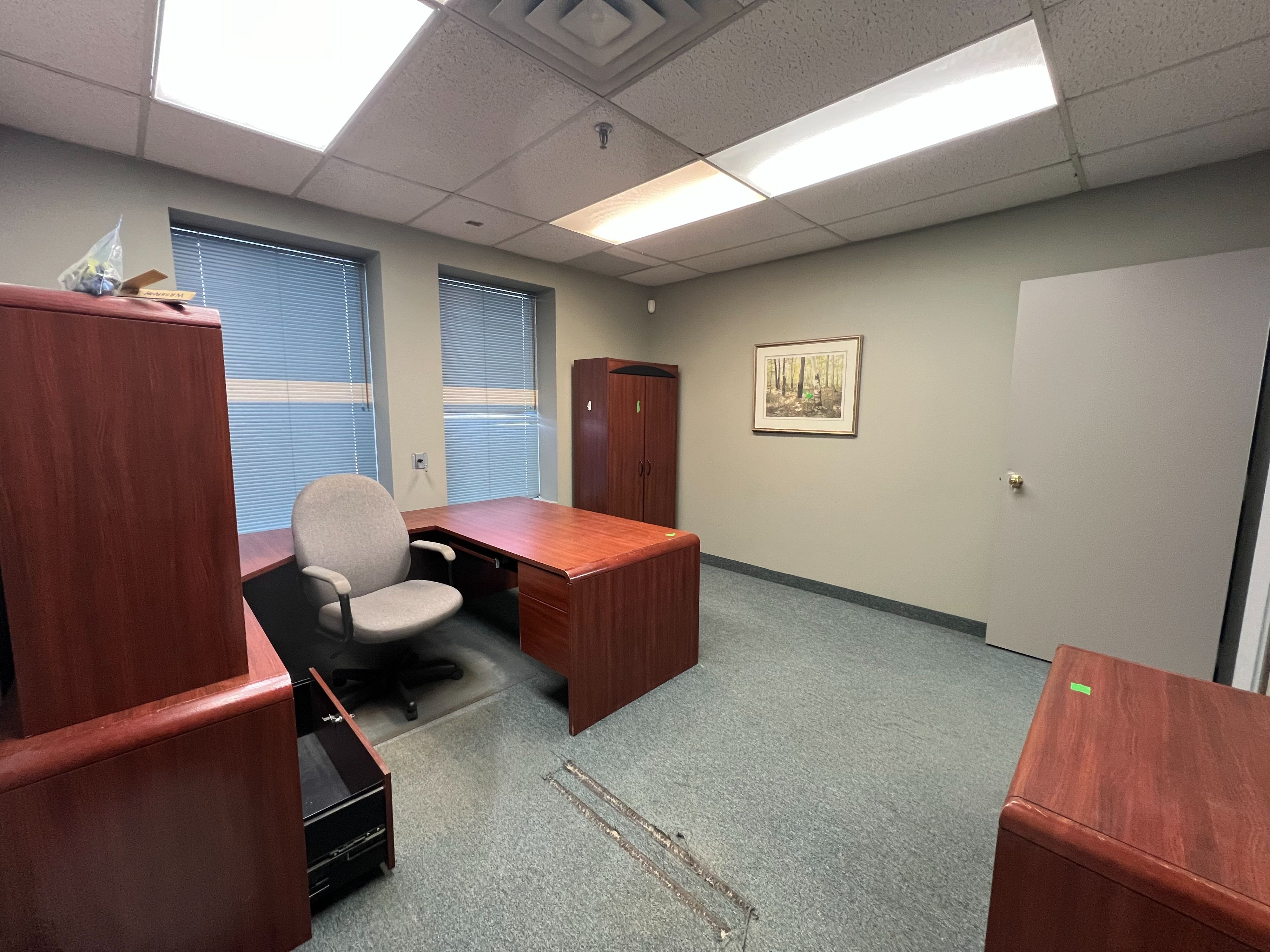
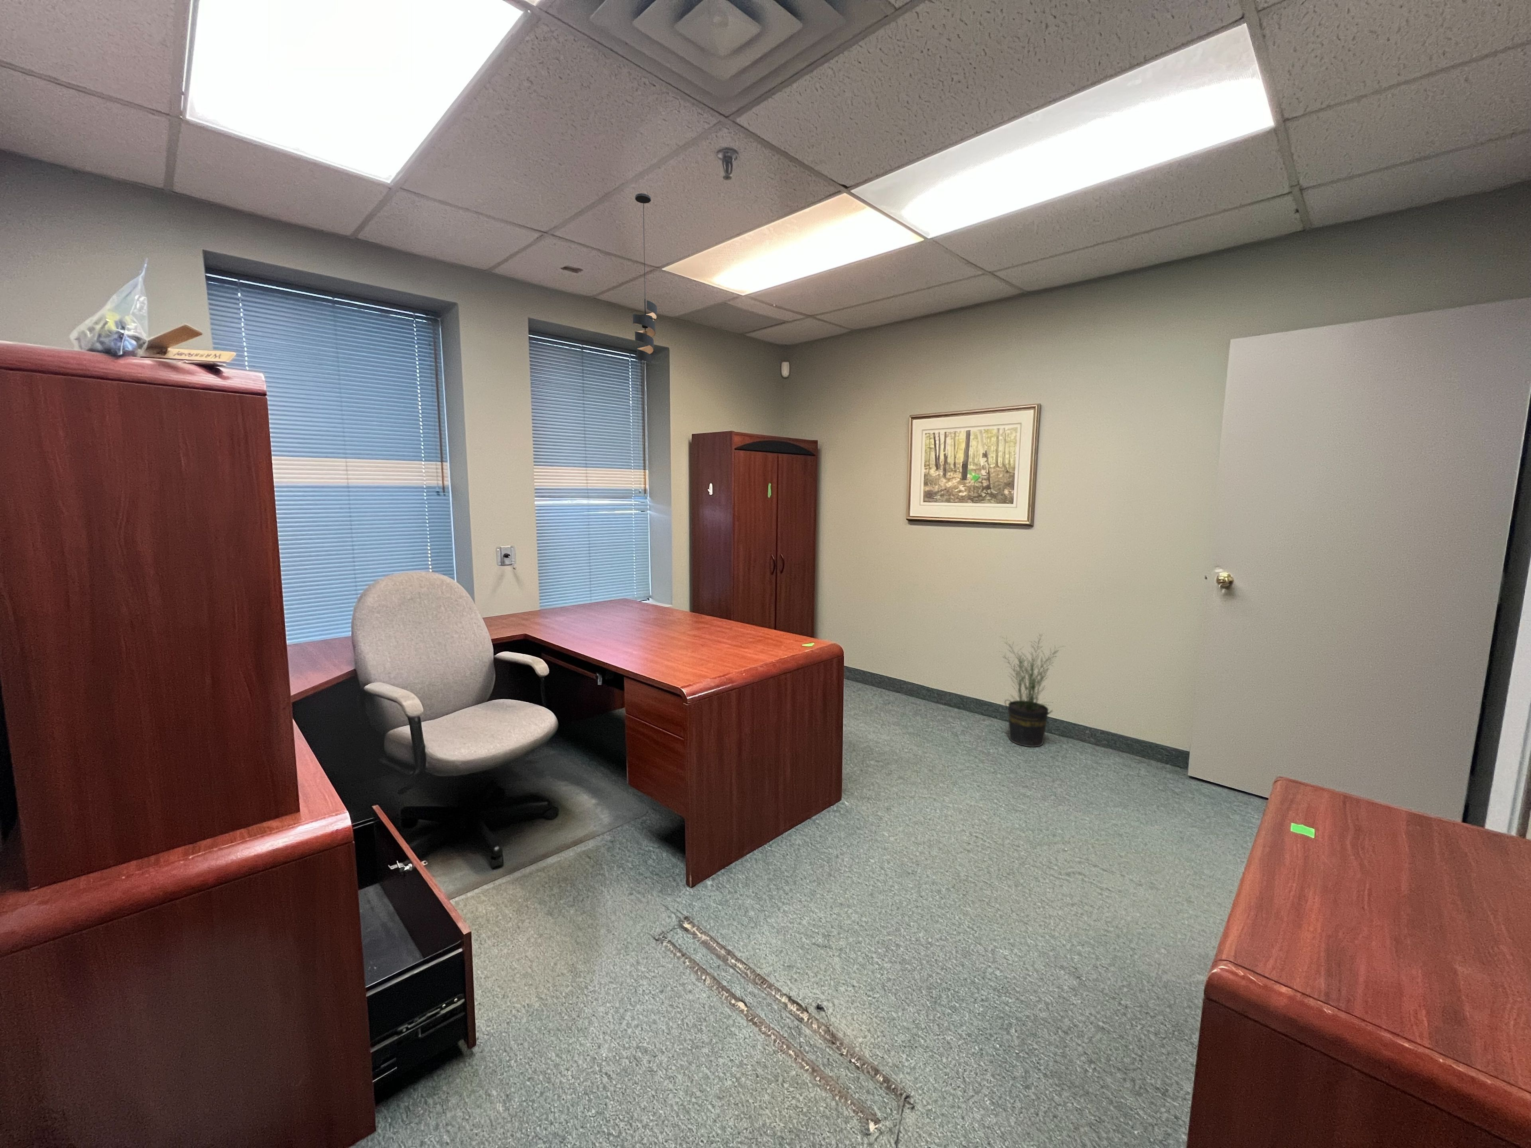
+ potted plant [997,633,1066,748]
+ pendant light [633,193,657,364]
